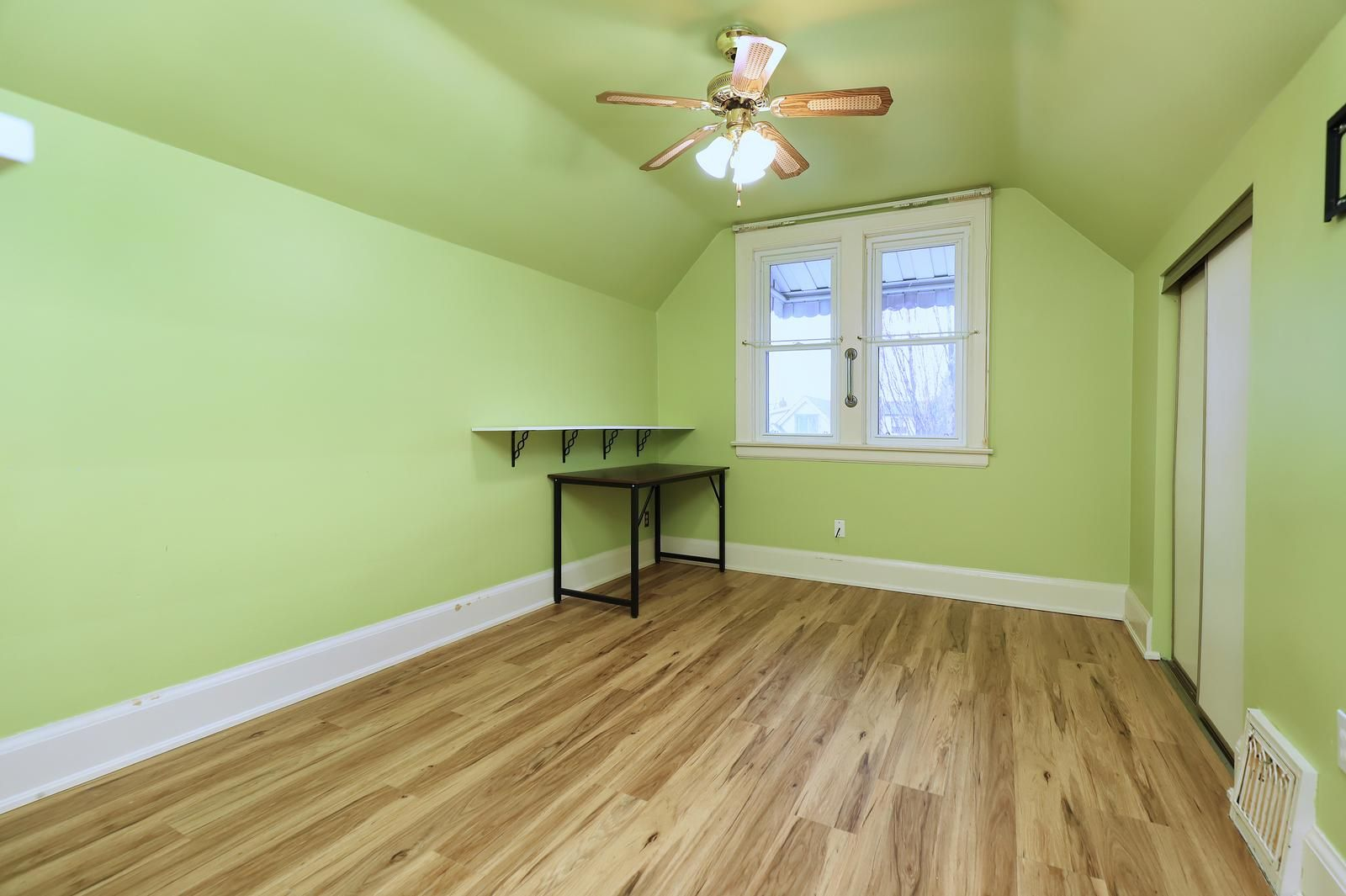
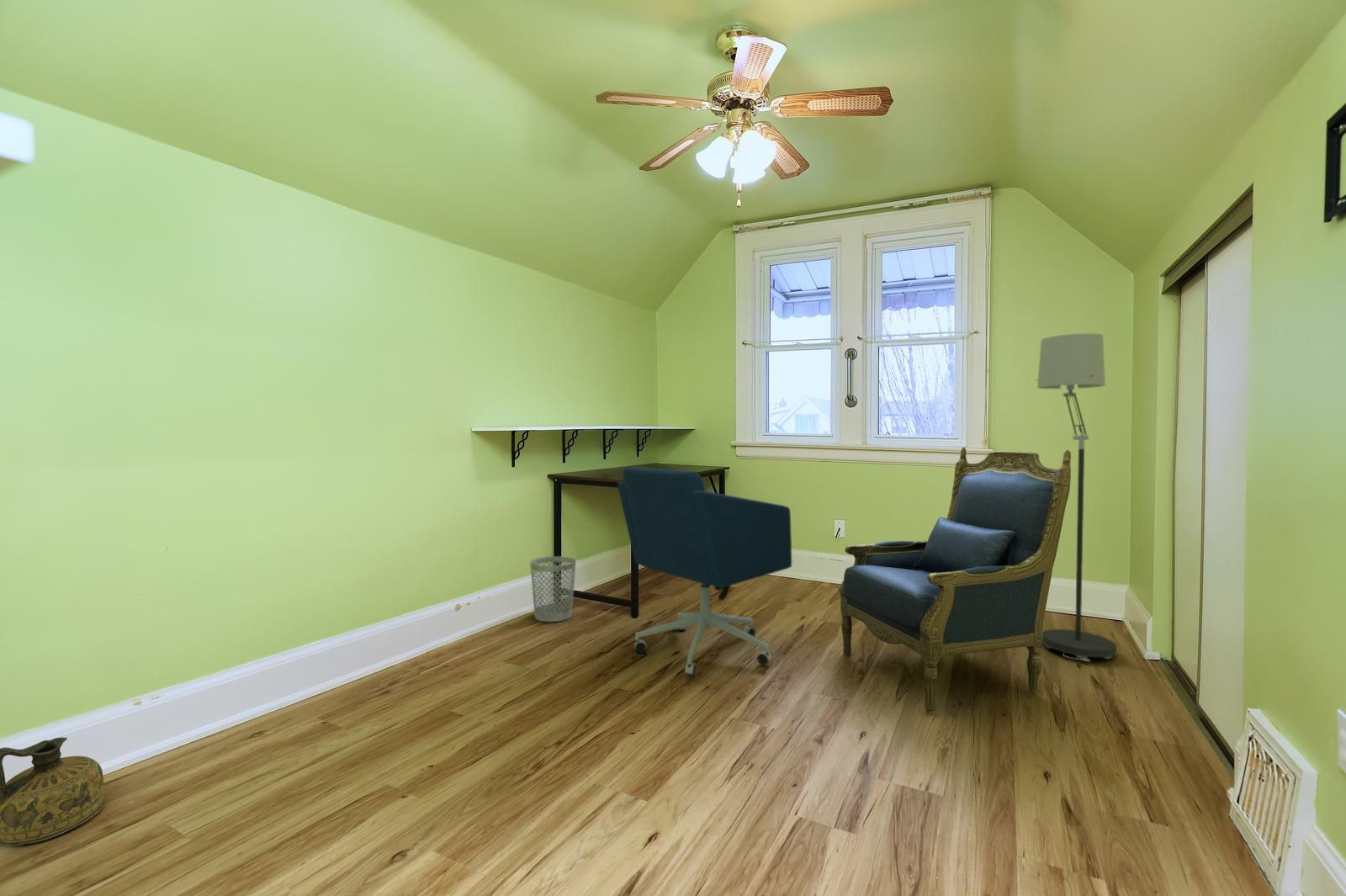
+ ceramic jug [0,737,106,846]
+ wastebasket [529,555,577,623]
+ office chair [617,466,792,677]
+ floor lamp [1036,332,1118,663]
+ armchair [838,446,1072,713]
